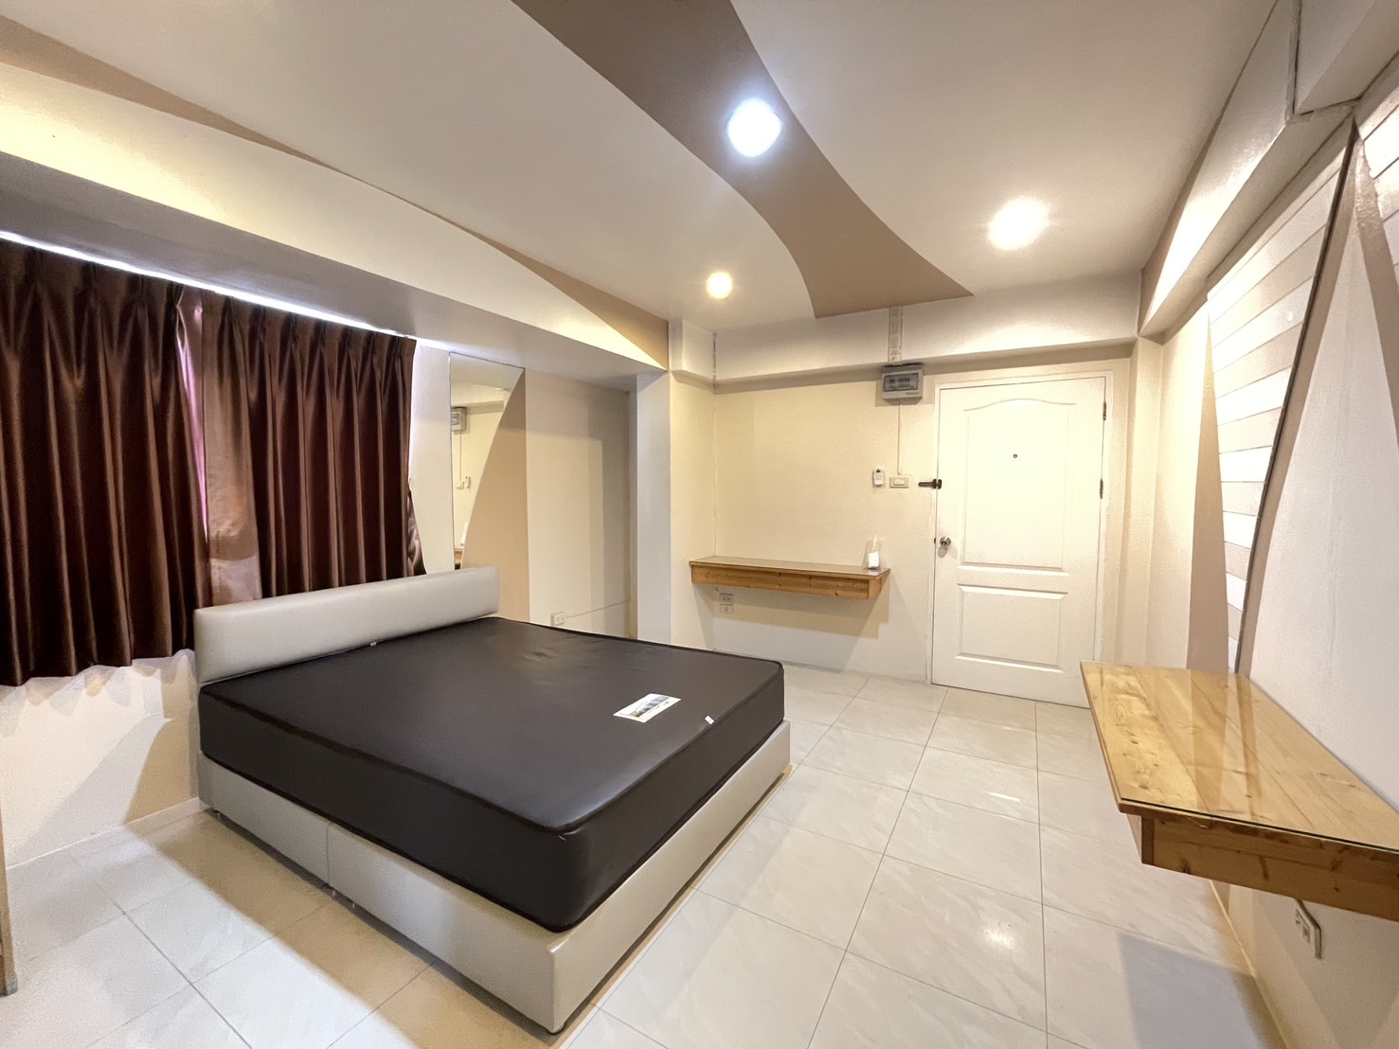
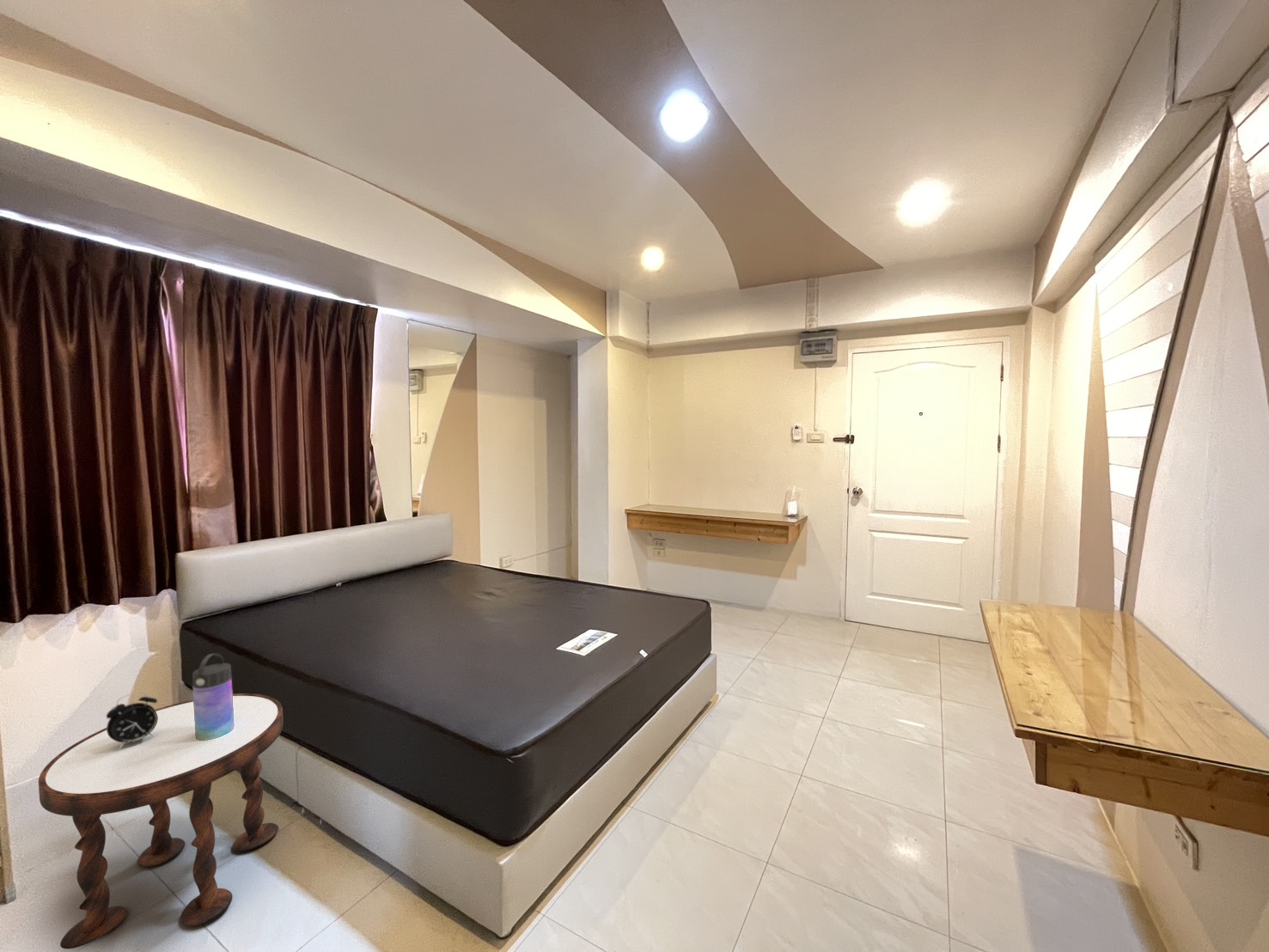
+ side table [38,693,284,949]
+ alarm clock [106,691,158,749]
+ water bottle [192,652,235,741]
